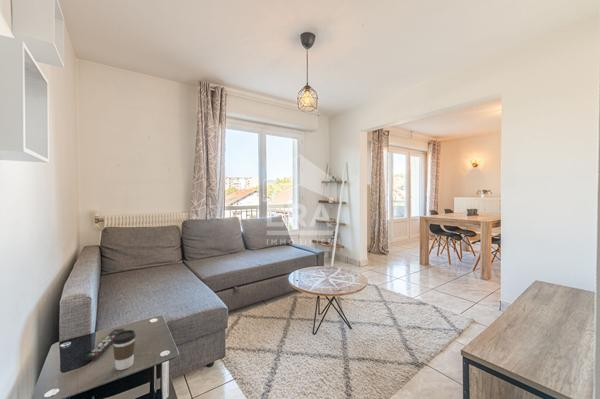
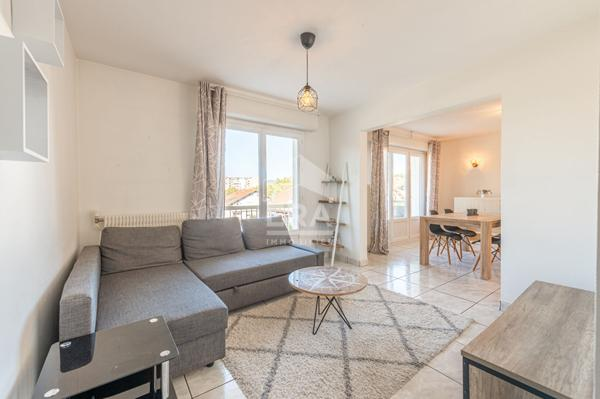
- remote control [84,328,125,362]
- coffee cup [112,329,137,371]
